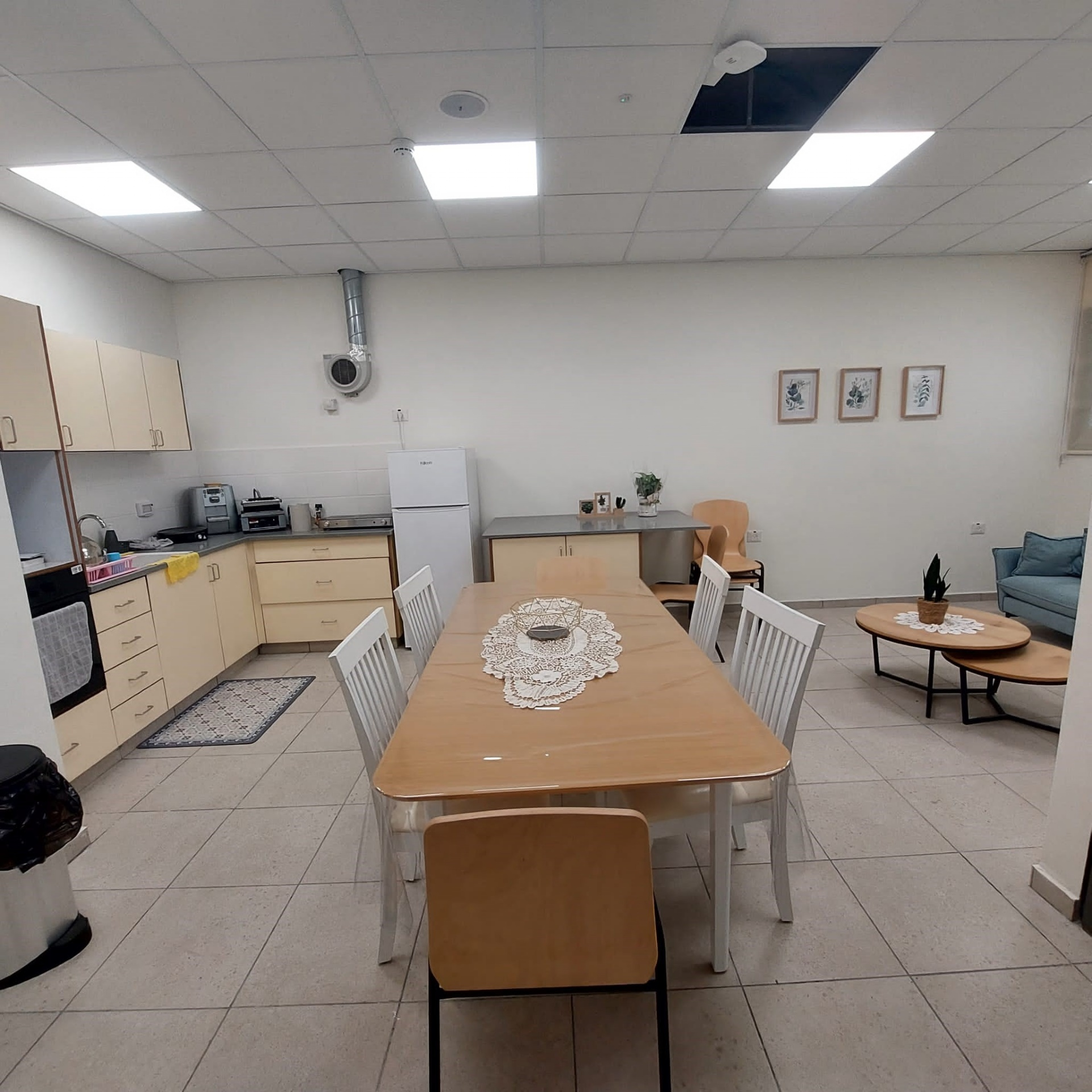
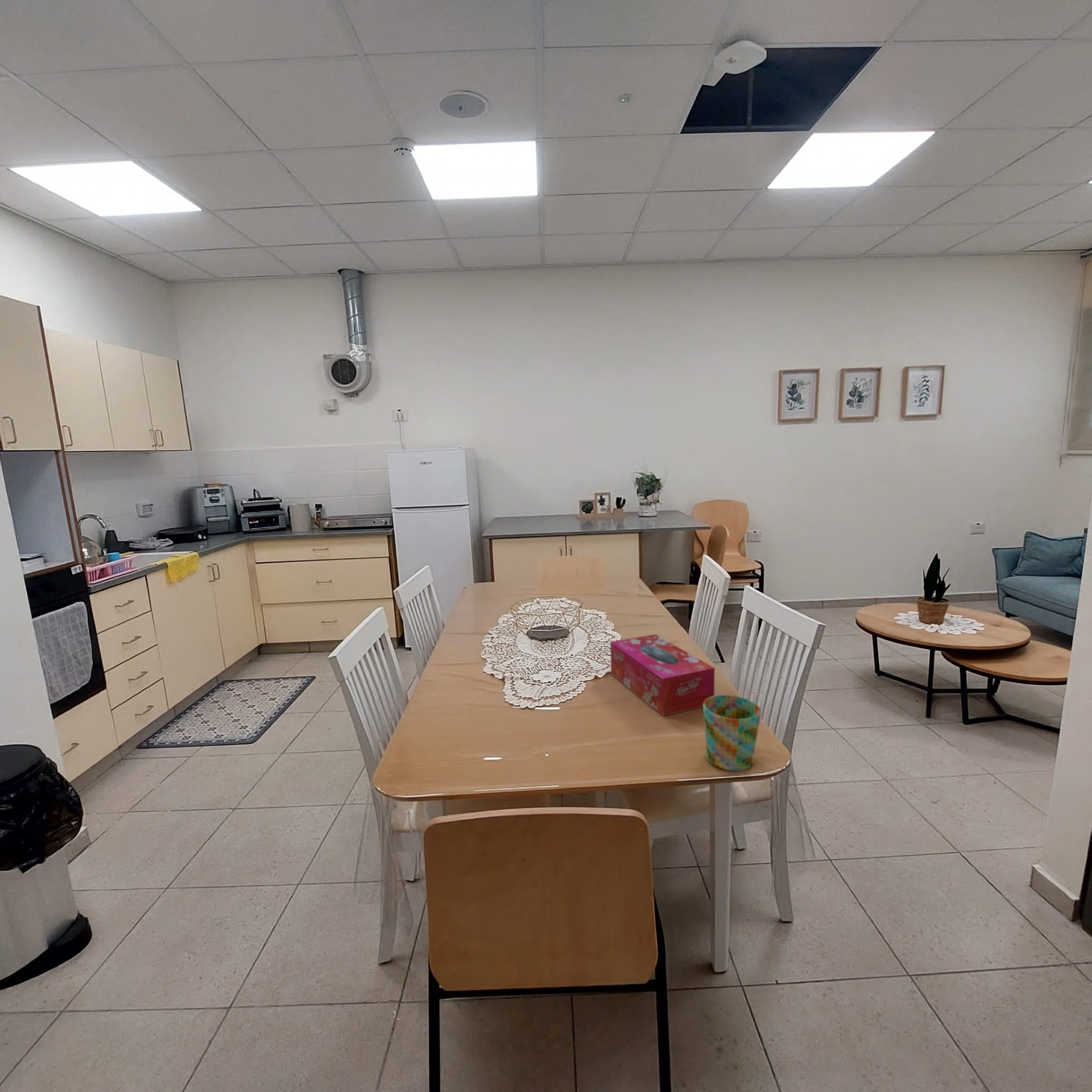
+ tissue box [610,634,715,717]
+ mug [702,694,762,771]
